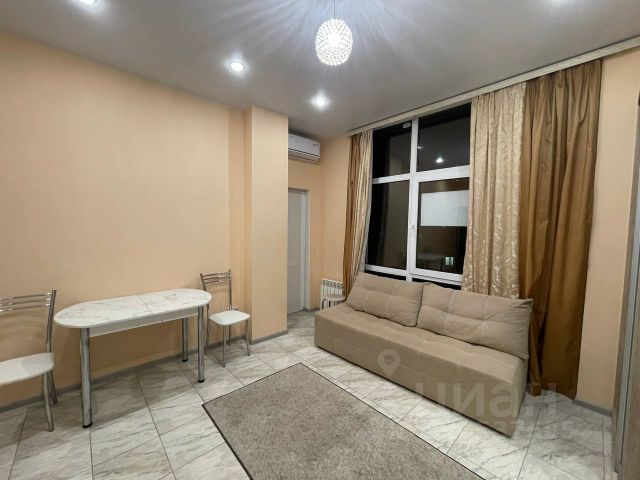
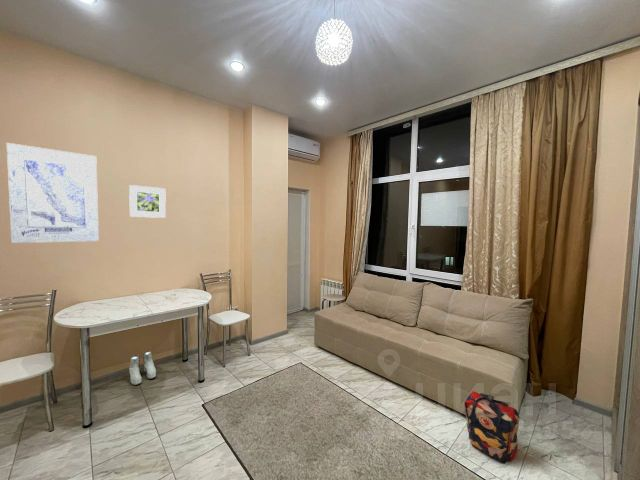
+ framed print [128,184,167,219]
+ backpack [463,390,520,465]
+ boots [128,350,157,386]
+ wall art [6,142,100,244]
